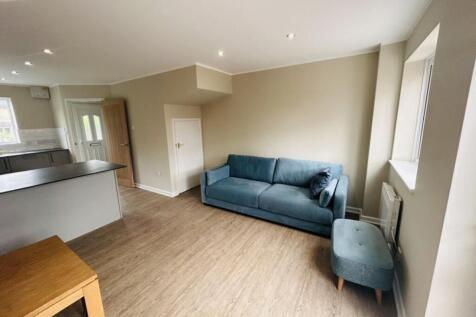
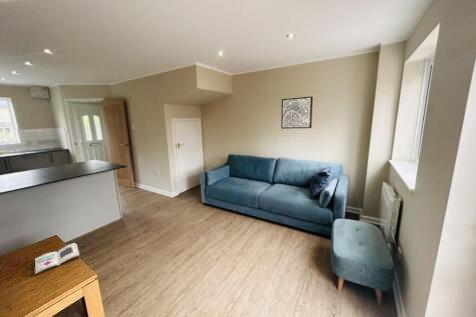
+ wall art [280,95,314,130]
+ book [33,242,82,276]
